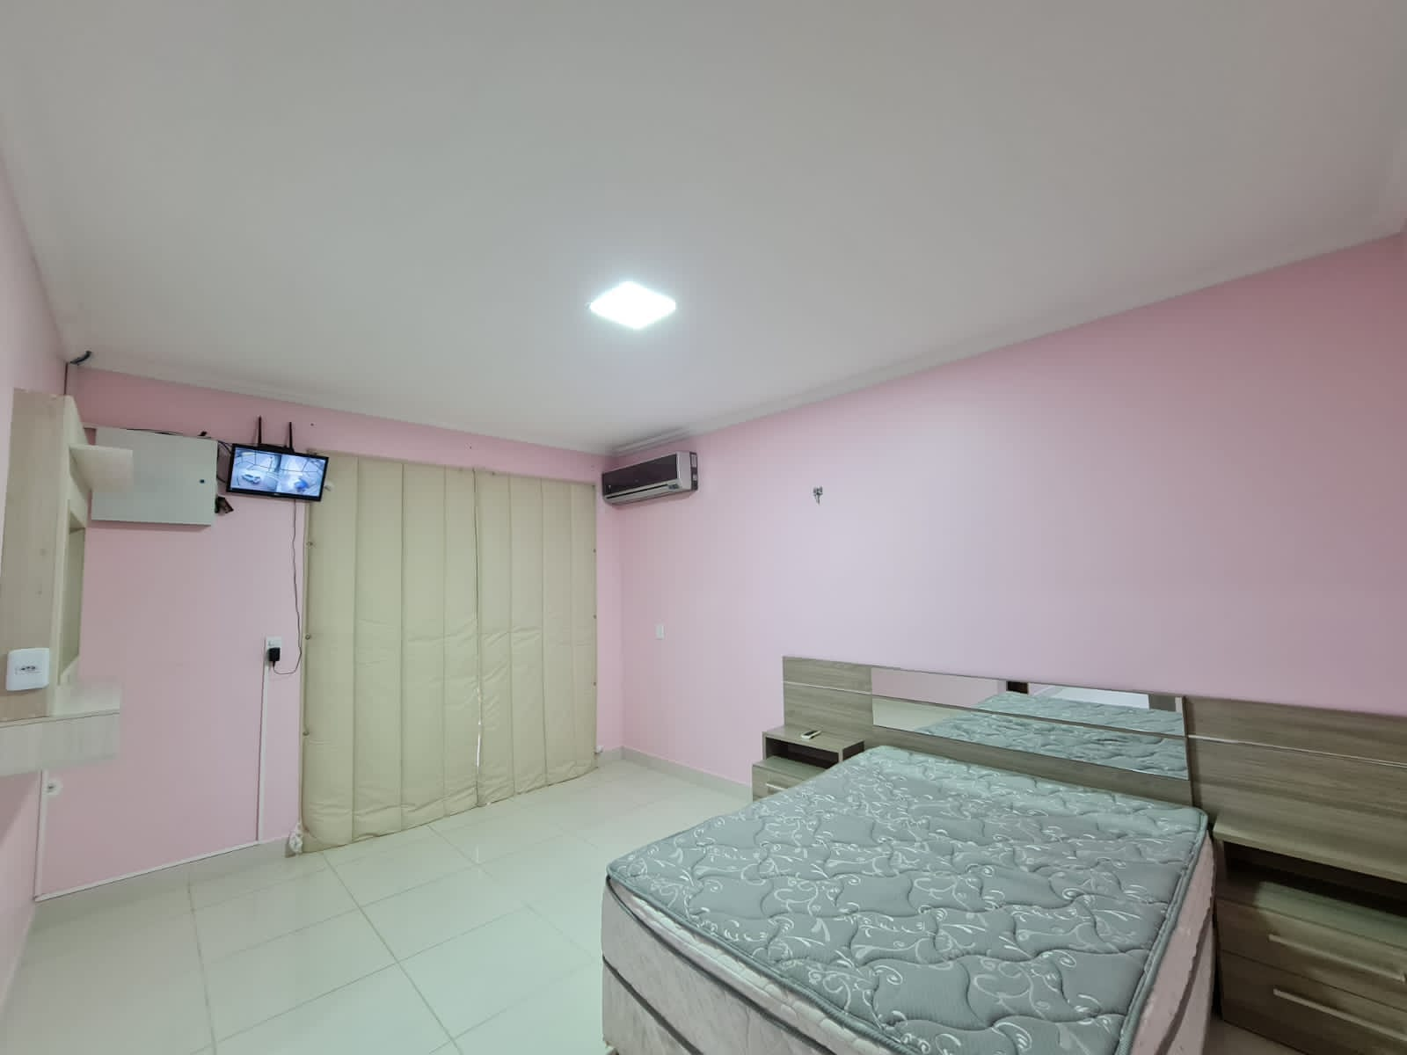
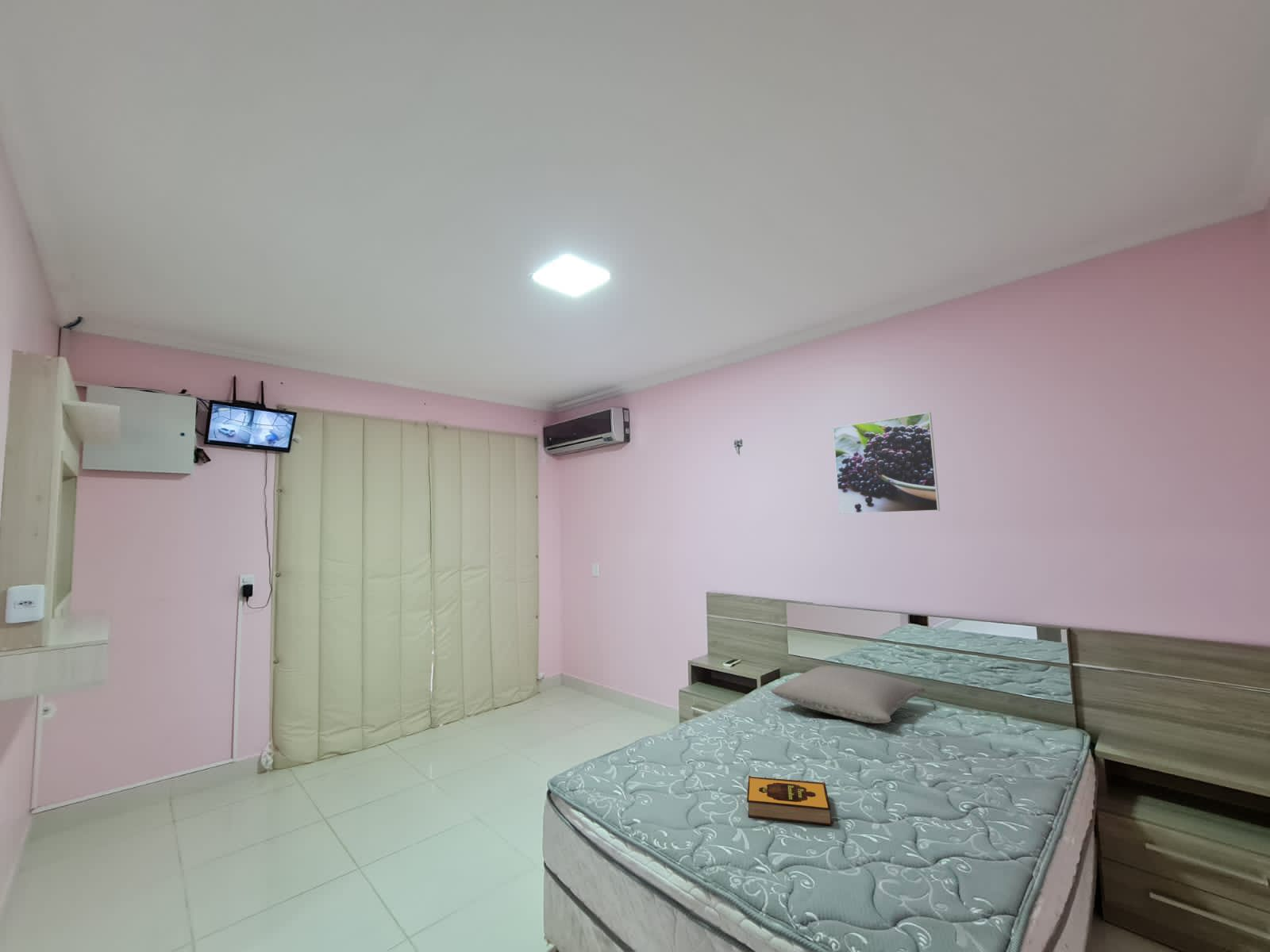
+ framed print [832,412,941,515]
+ pillow [770,665,926,724]
+ hardback book [746,775,833,826]
